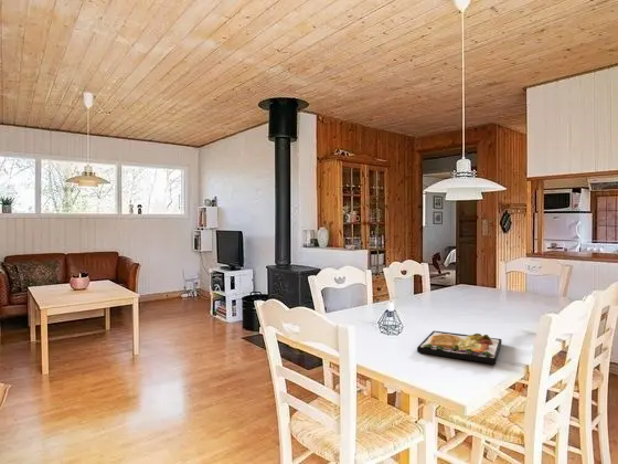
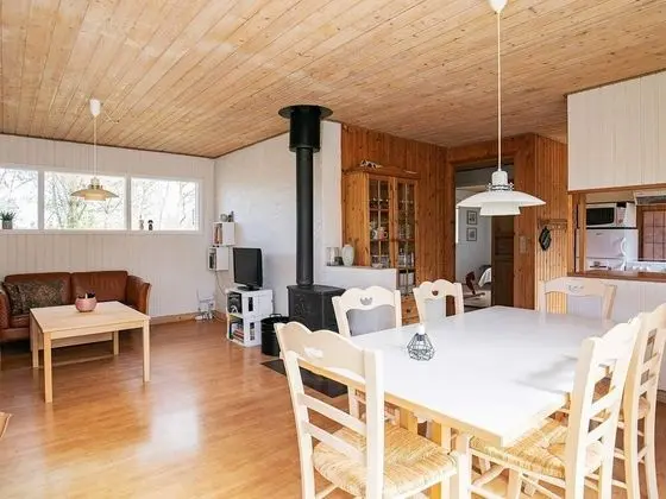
- food plate [416,330,503,366]
